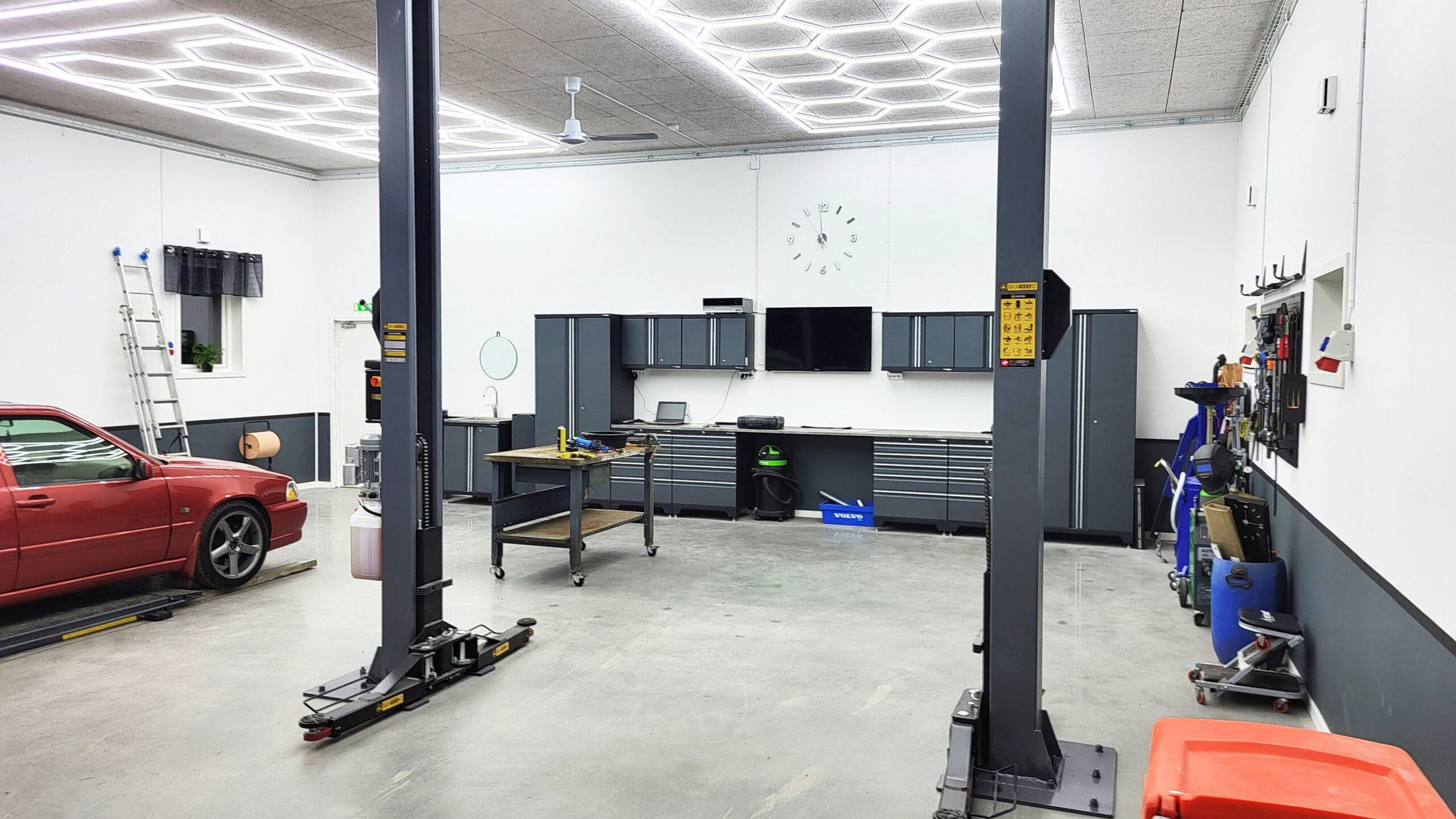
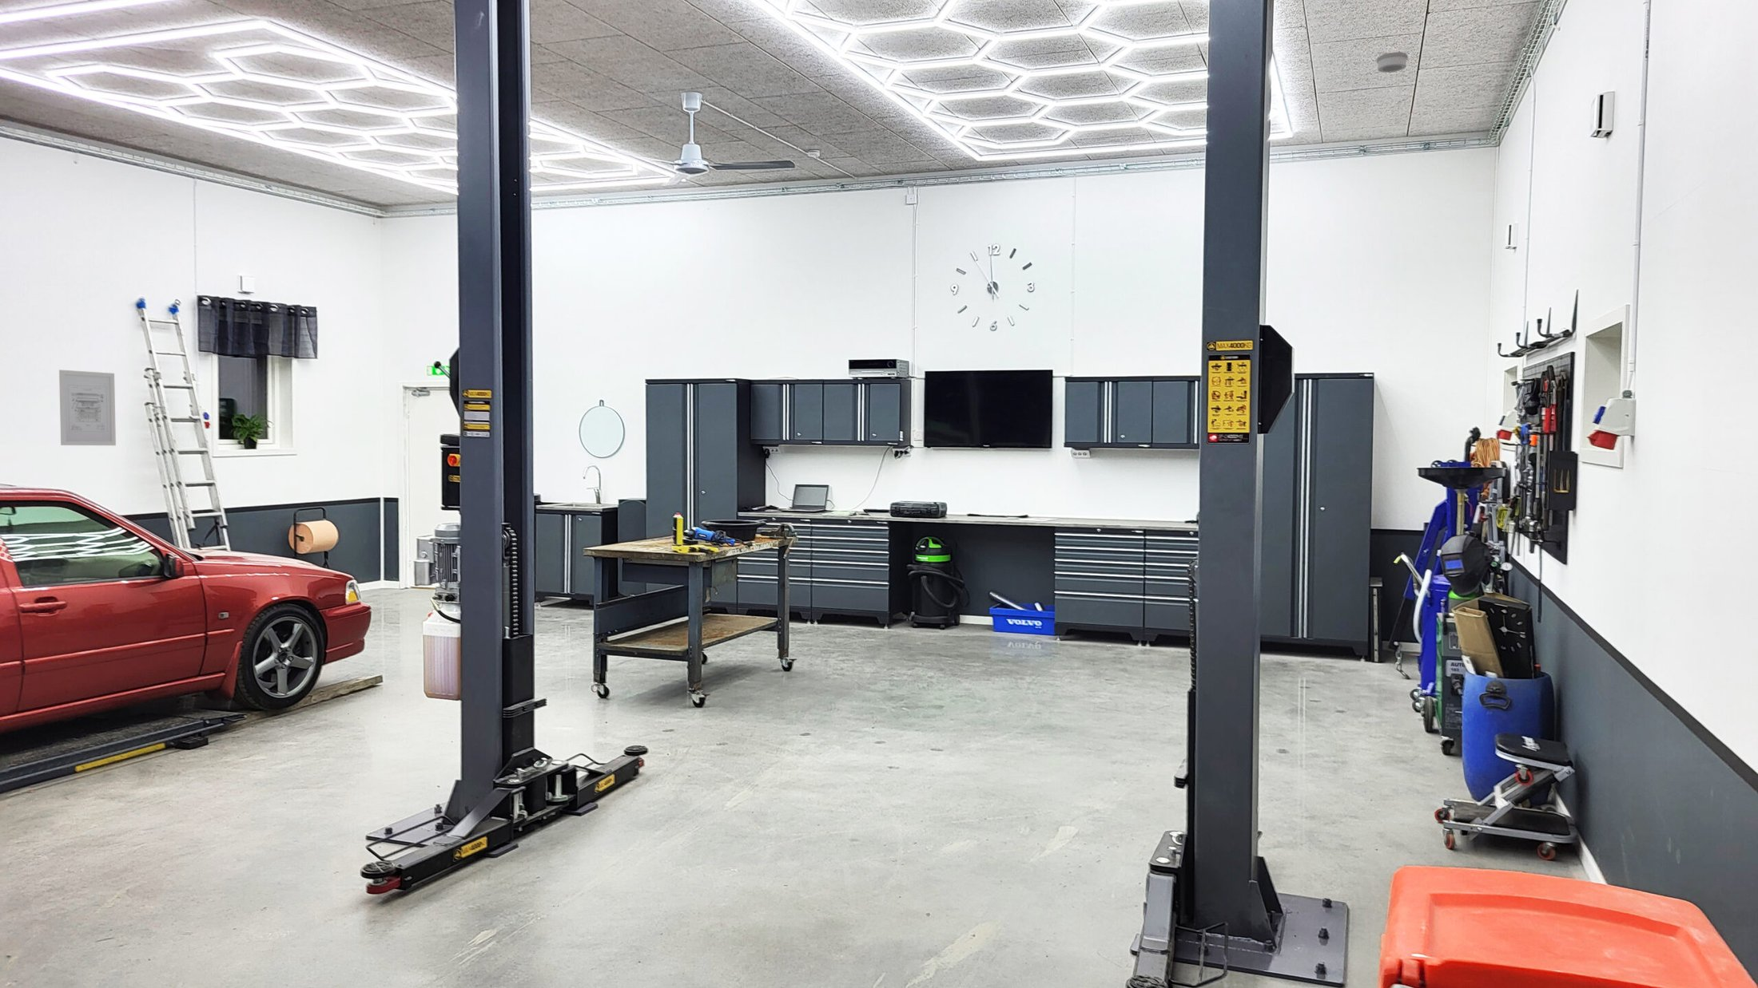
+ wall art [58,369,117,446]
+ smoke detector [1376,51,1409,74]
